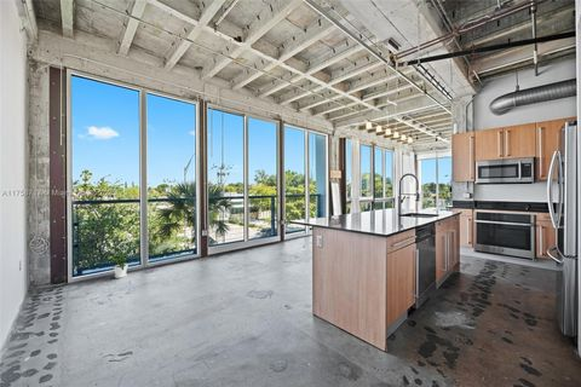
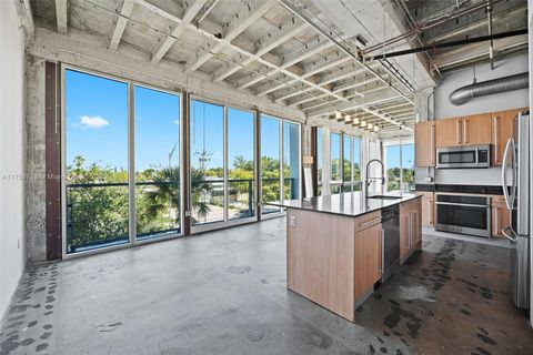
- house plant [104,246,134,279]
